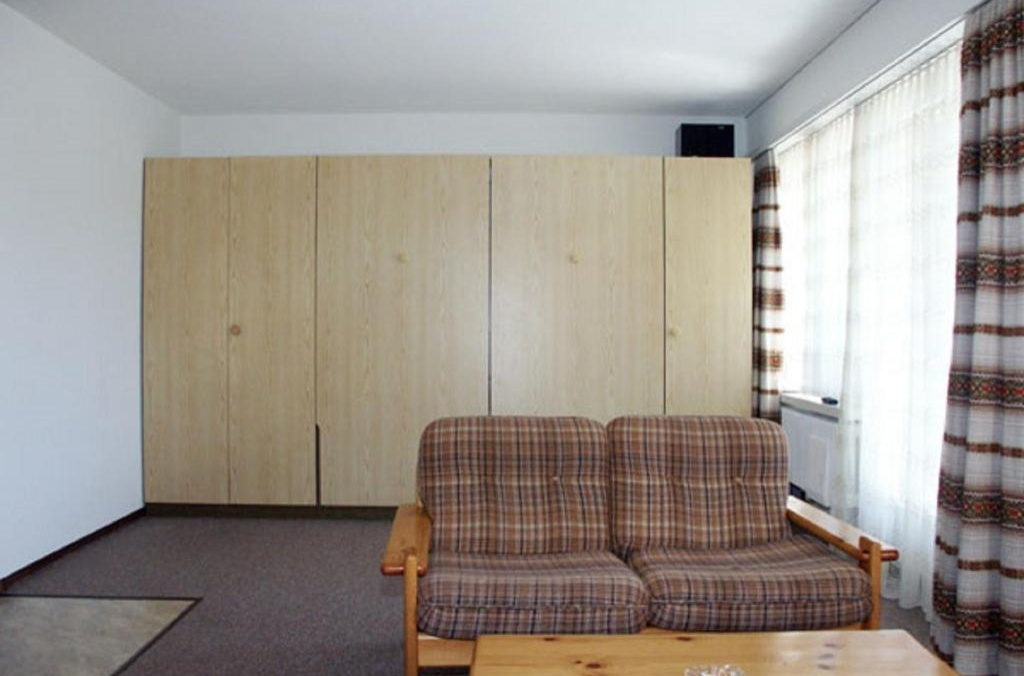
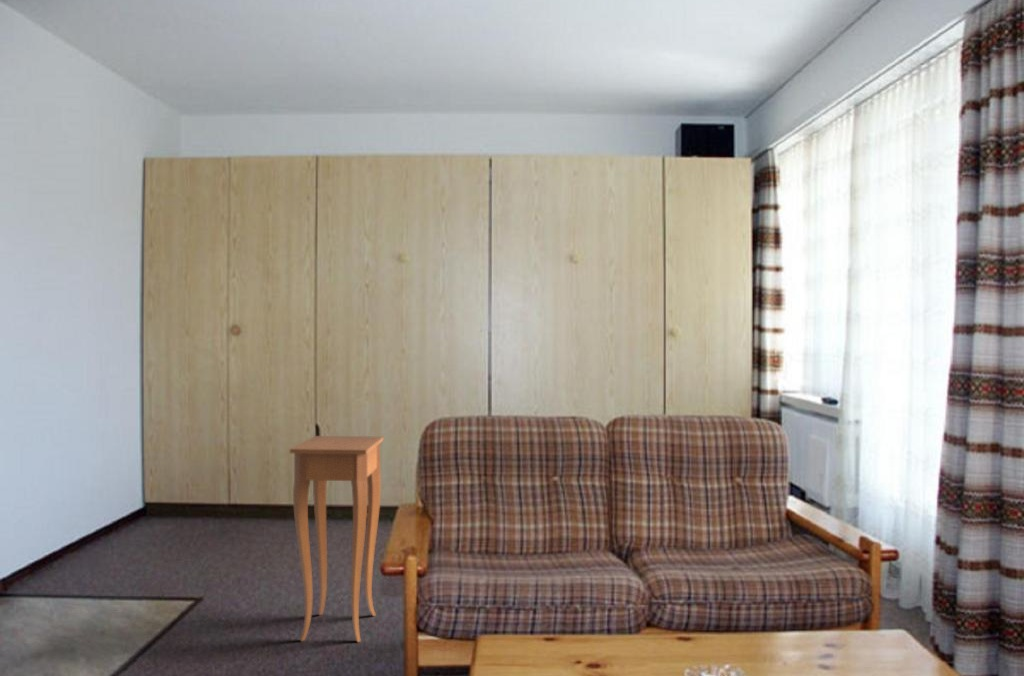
+ side table [289,435,384,643]
